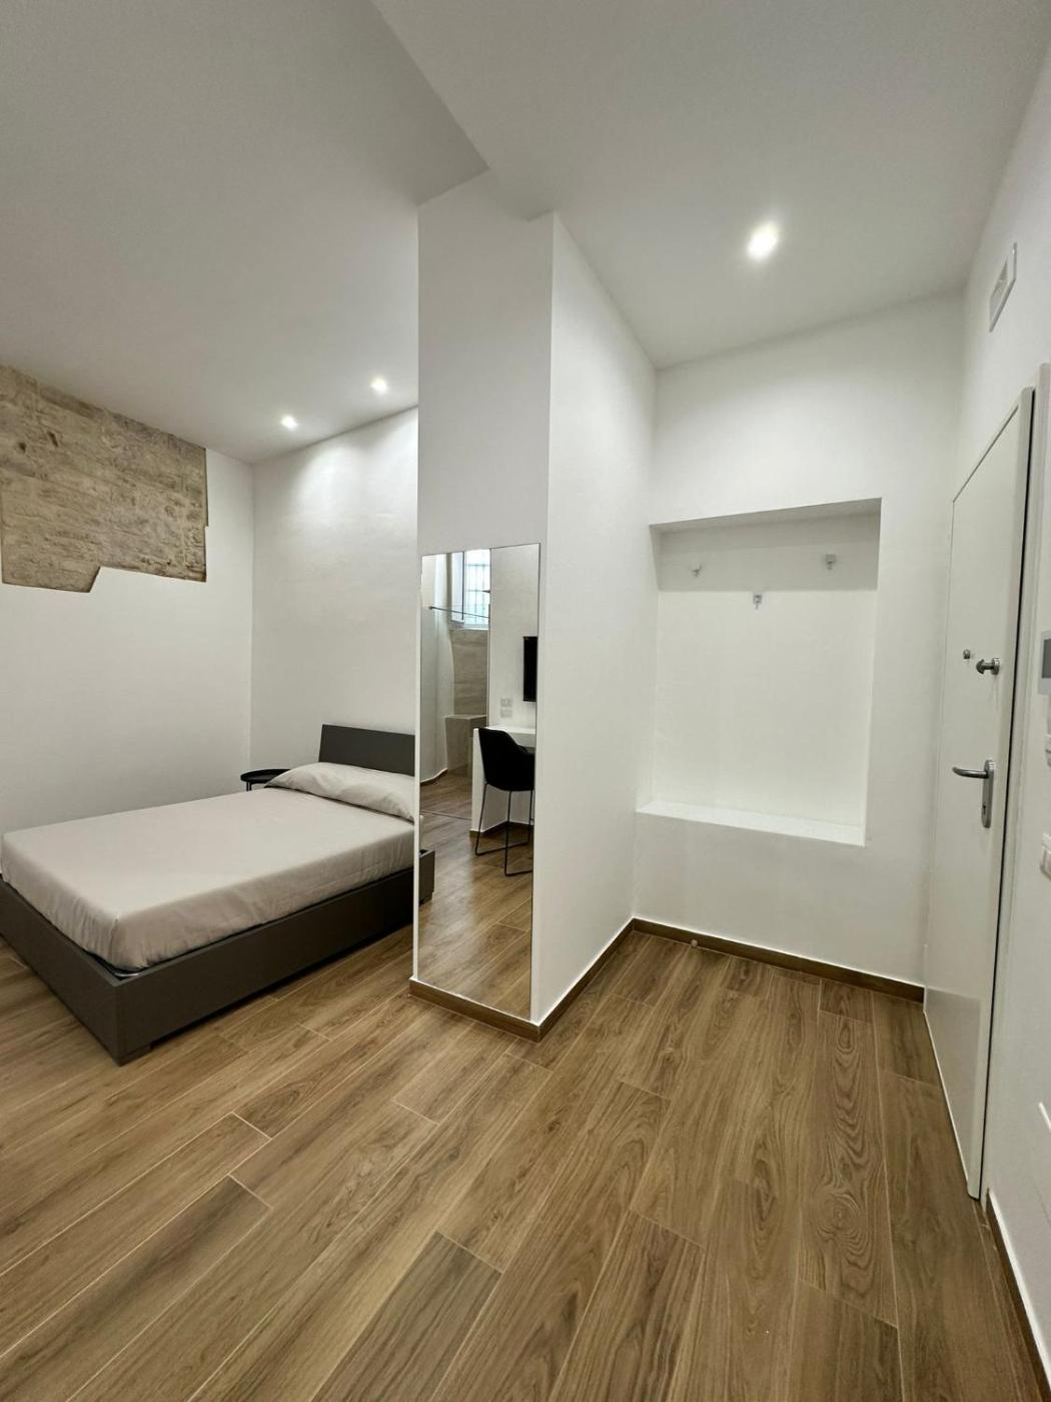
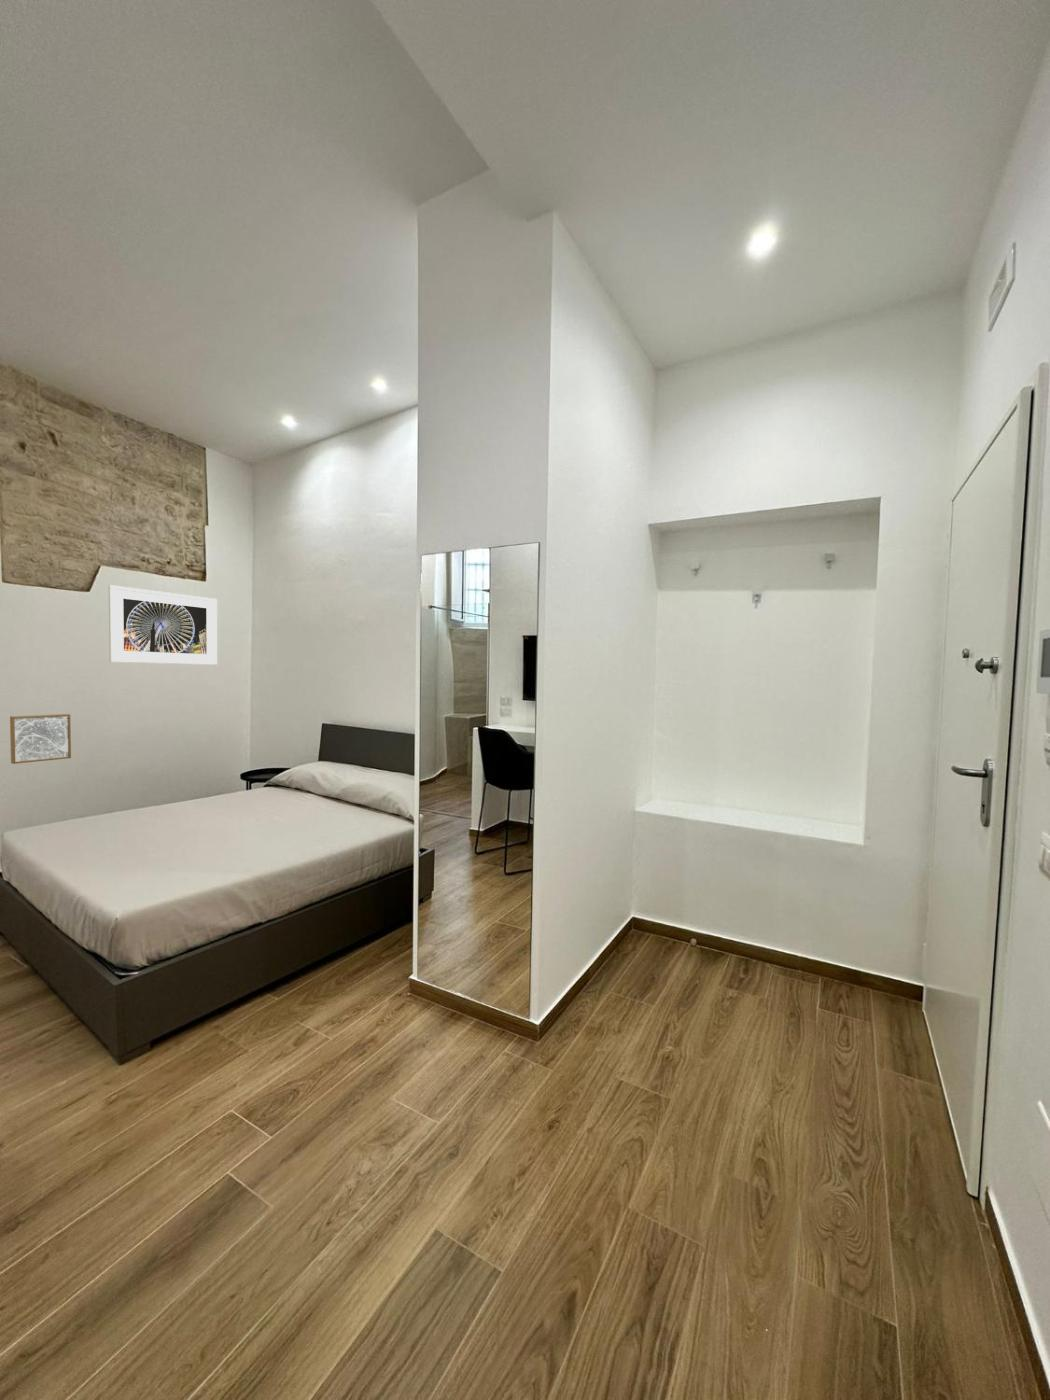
+ wall art [9,713,72,765]
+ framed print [108,584,218,666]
